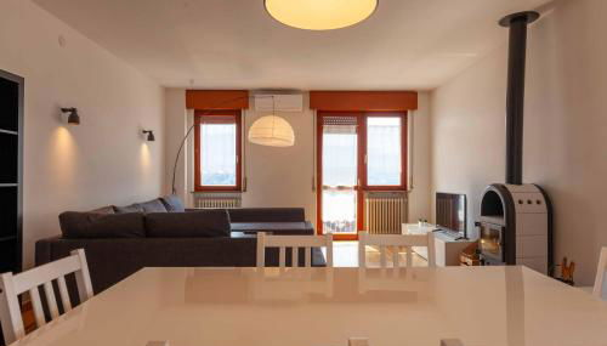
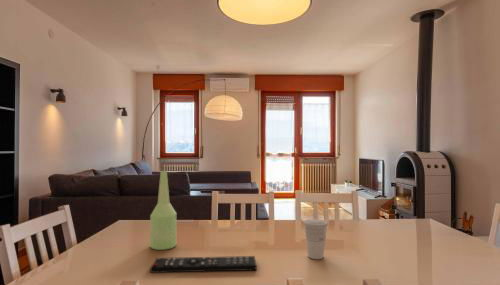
+ cup [302,218,329,260]
+ remote control [149,255,257,274]
+ bottle [149,170,177,251]
